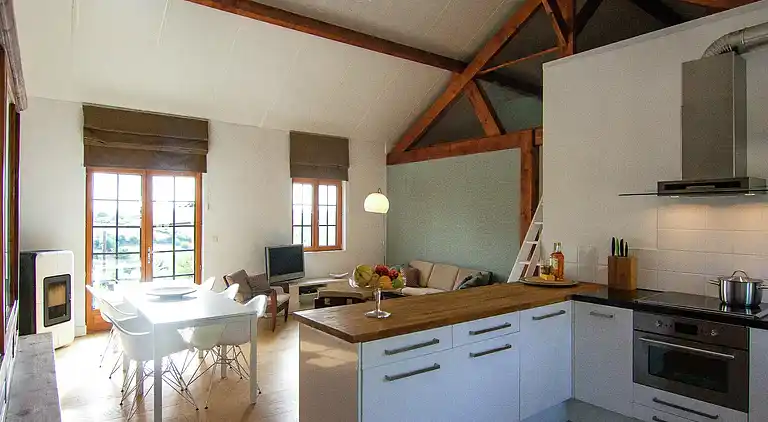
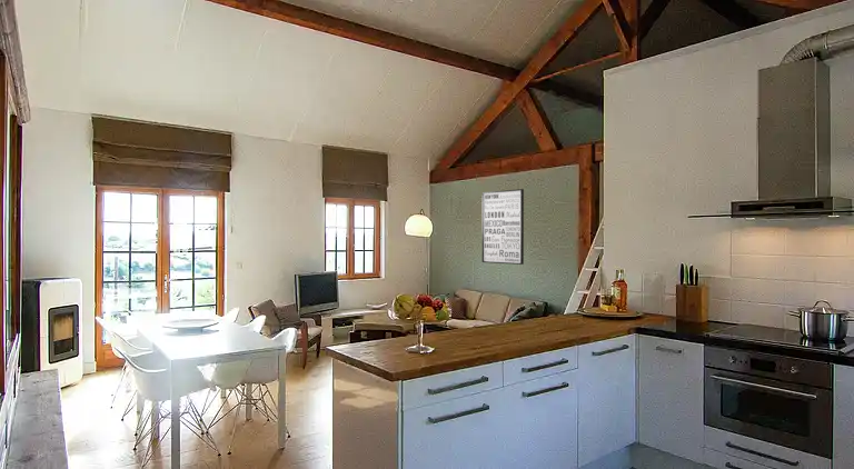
+ wall art [481,188,525,266]
